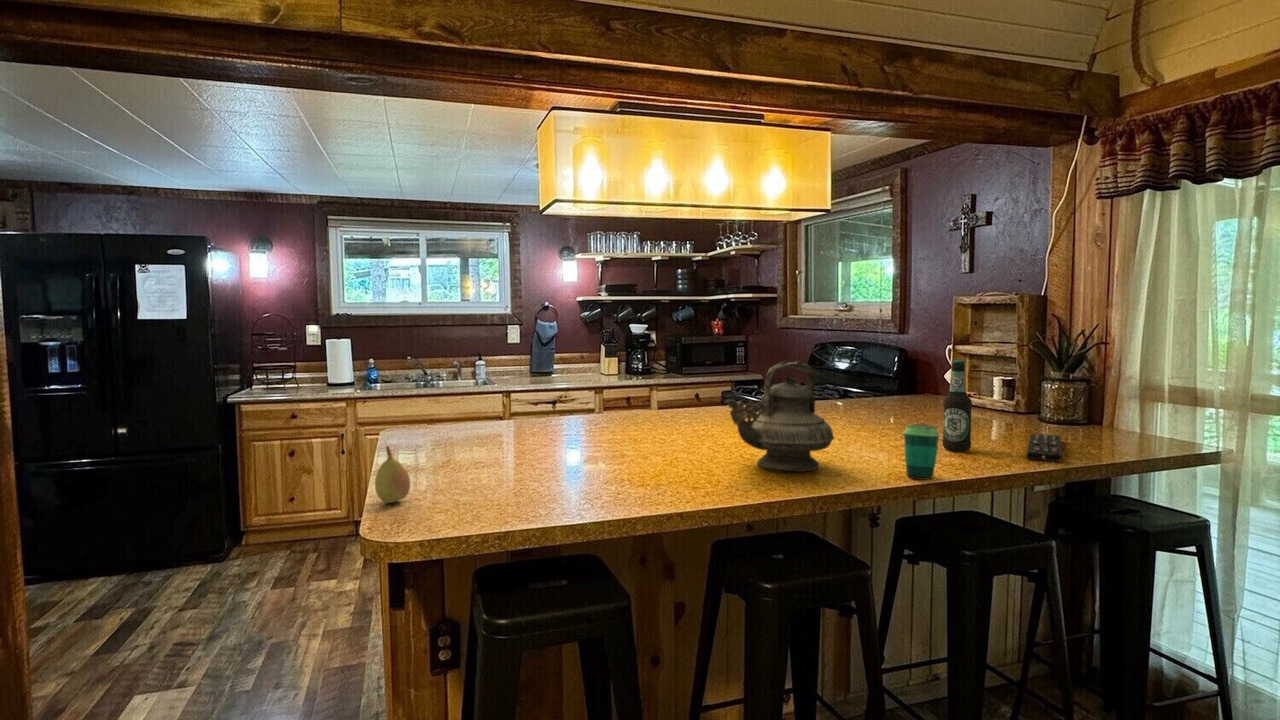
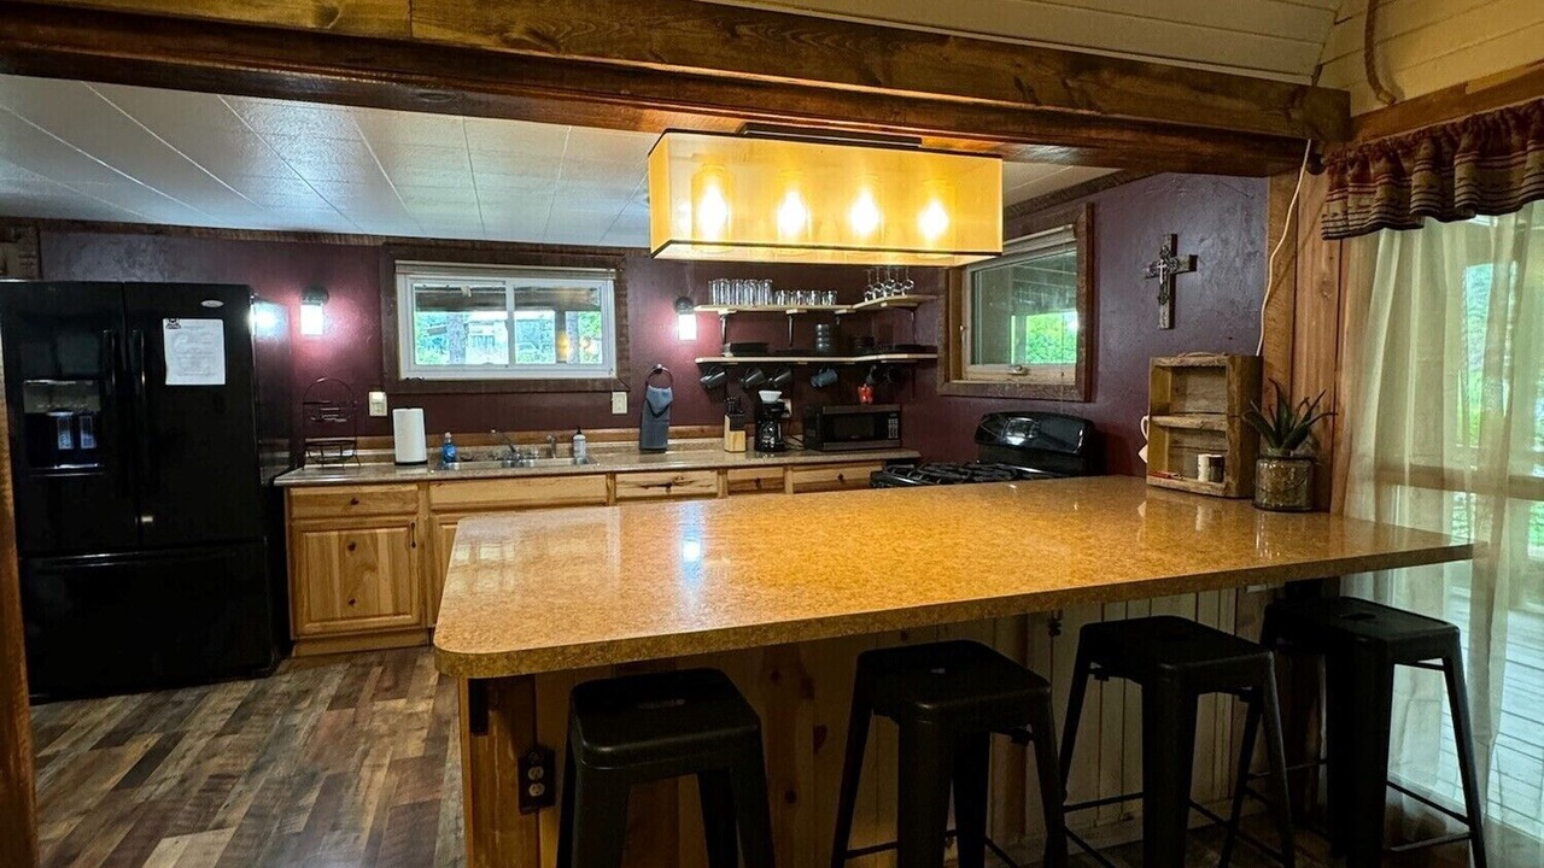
- remote control [1026,433,1062,463]
- cup [902,423,941,481]
- teapot [725,359,835,473]
- bottle [941,359,973,452]
- fruit [374,445,411,504]
